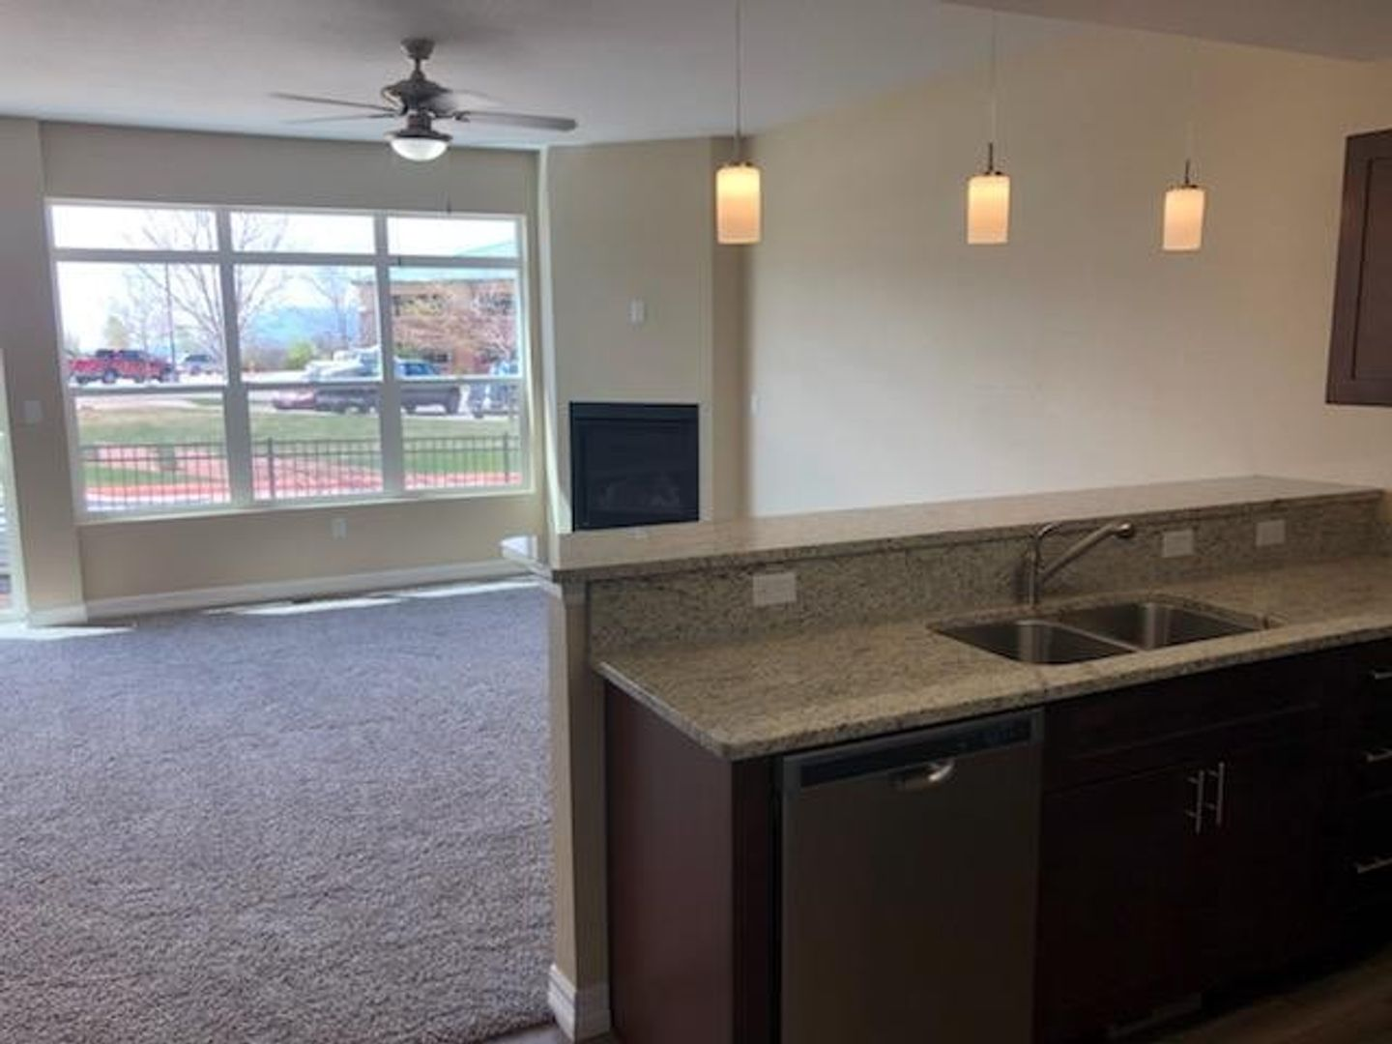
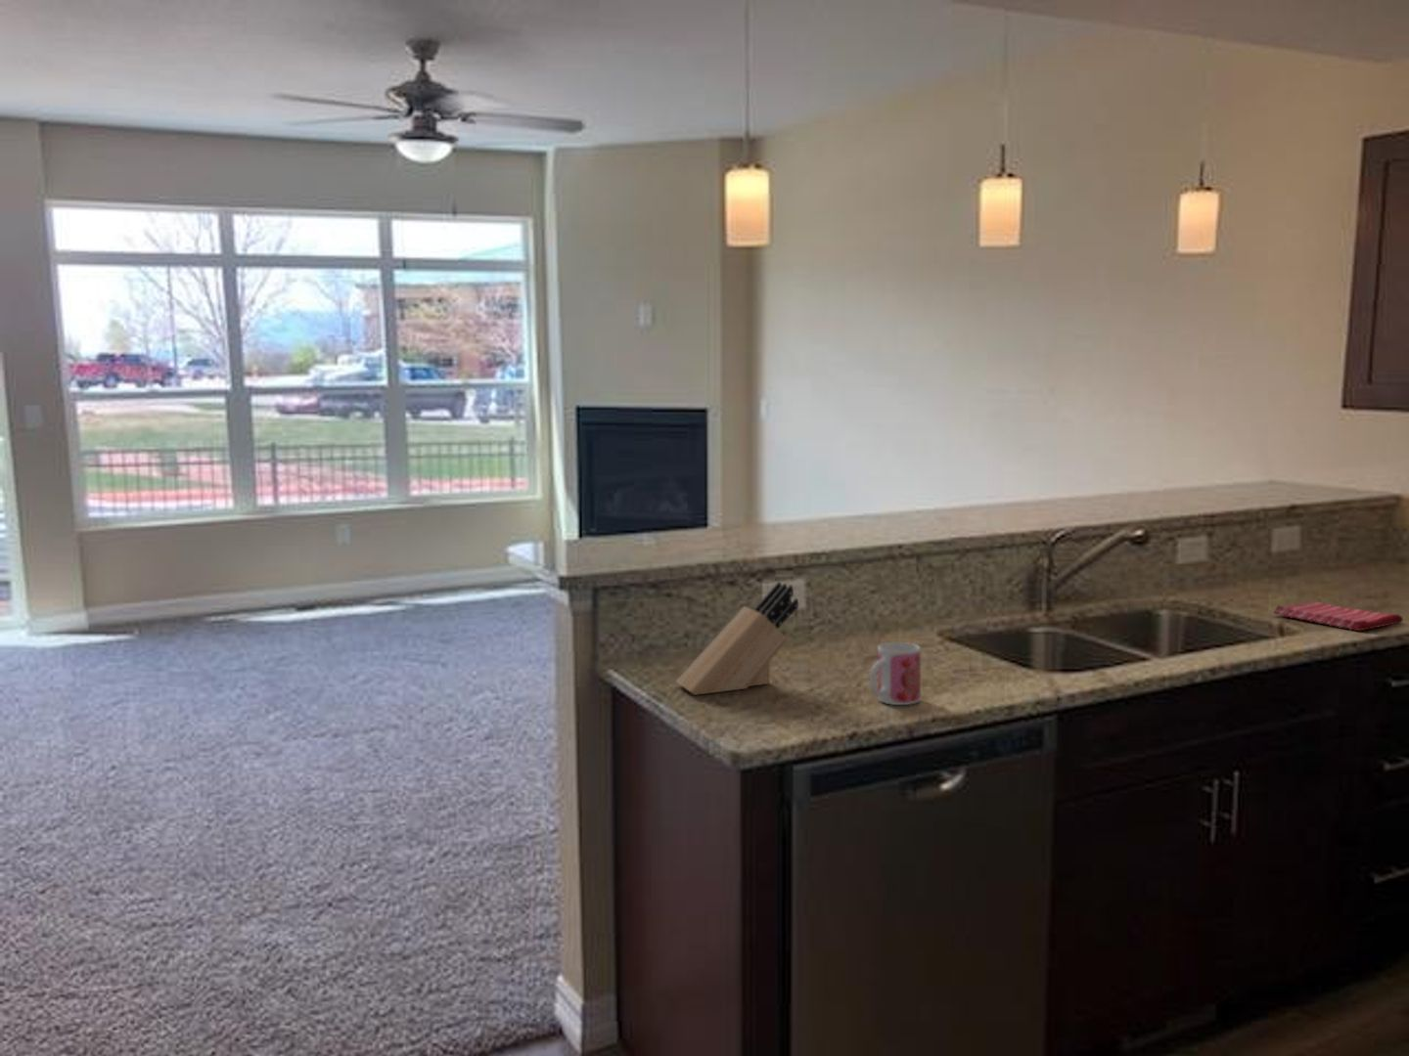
+ dish towel [1273,600,1405,631]
+ mug [869,641,922,705]
+ knife block [676,581,800,697]
